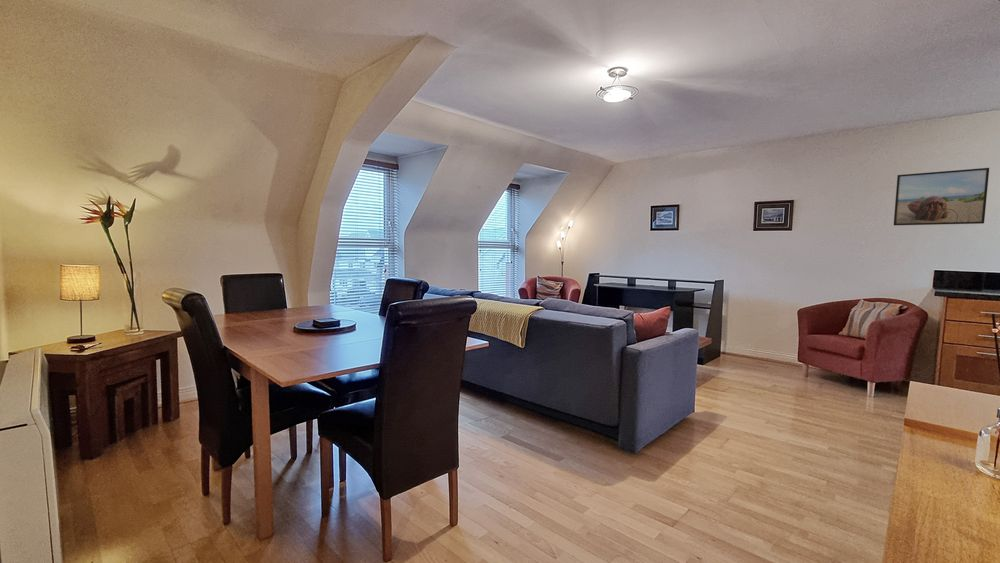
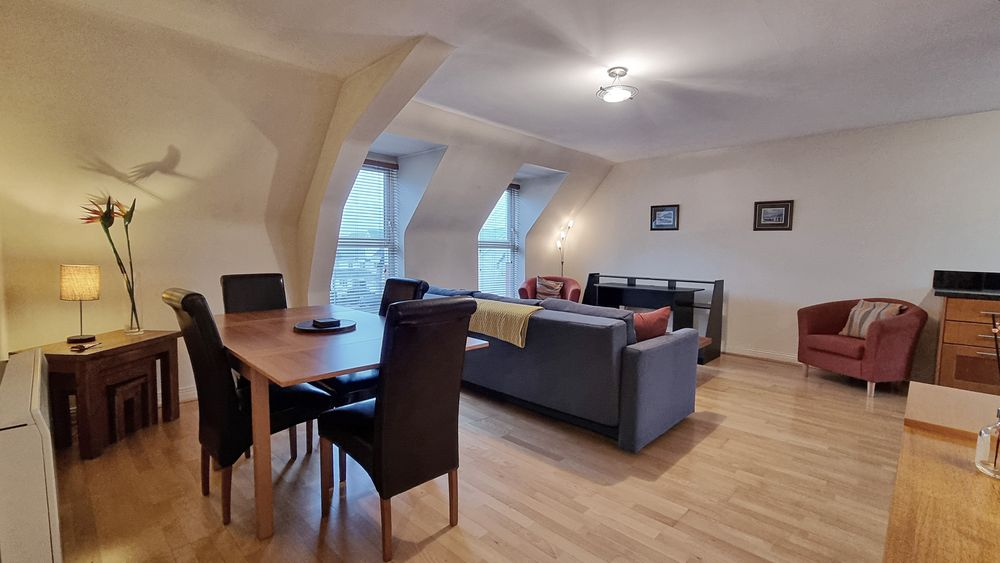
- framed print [893,167,990,226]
